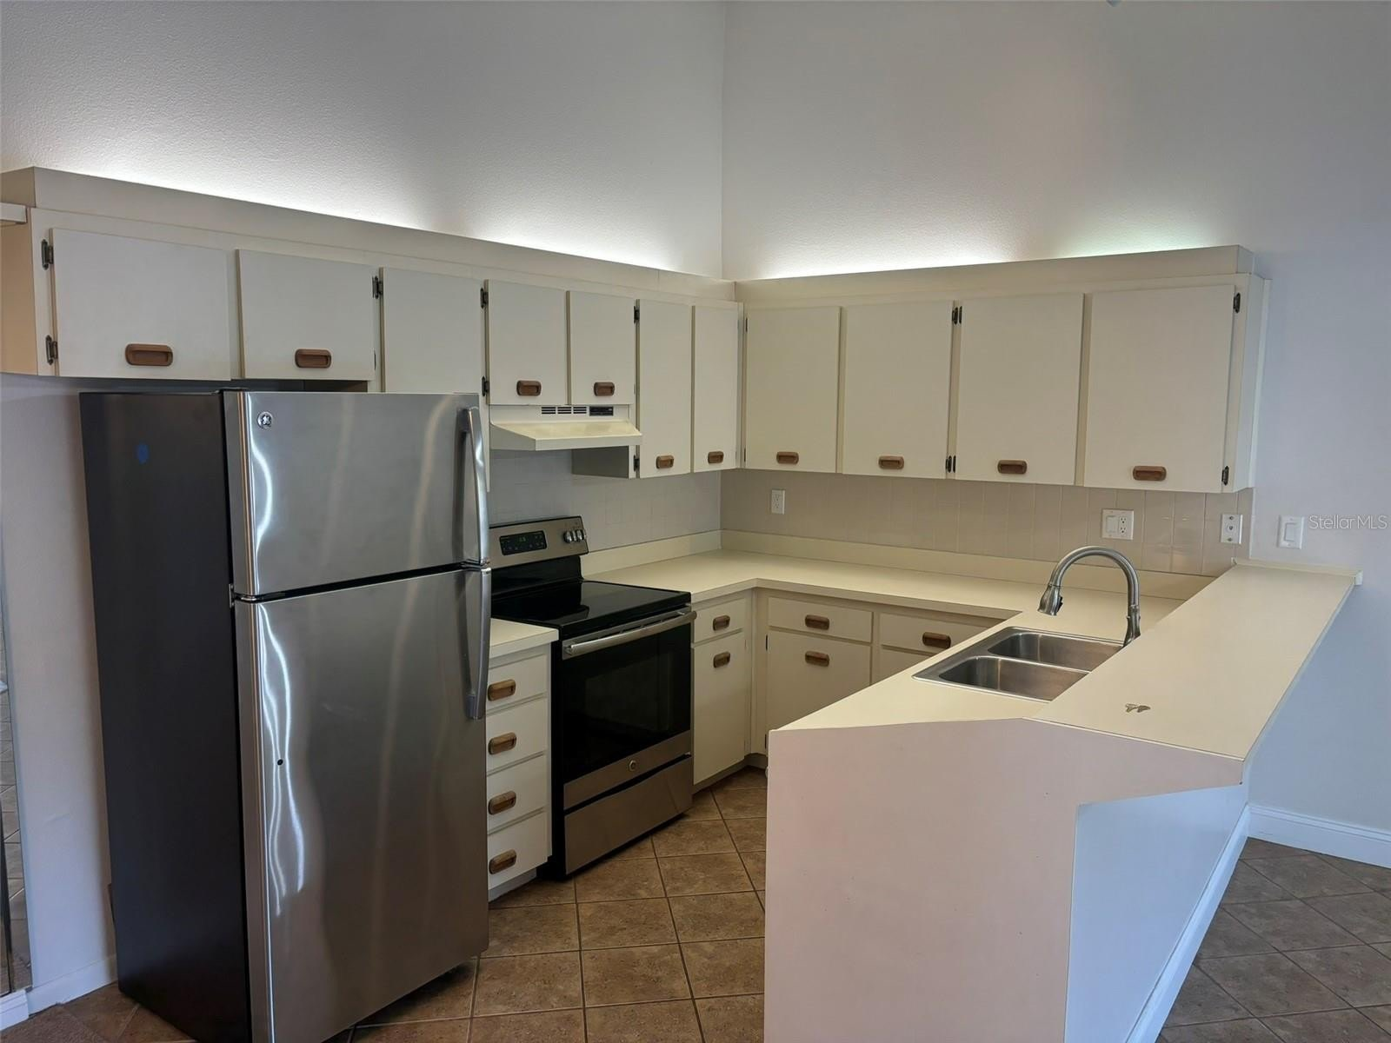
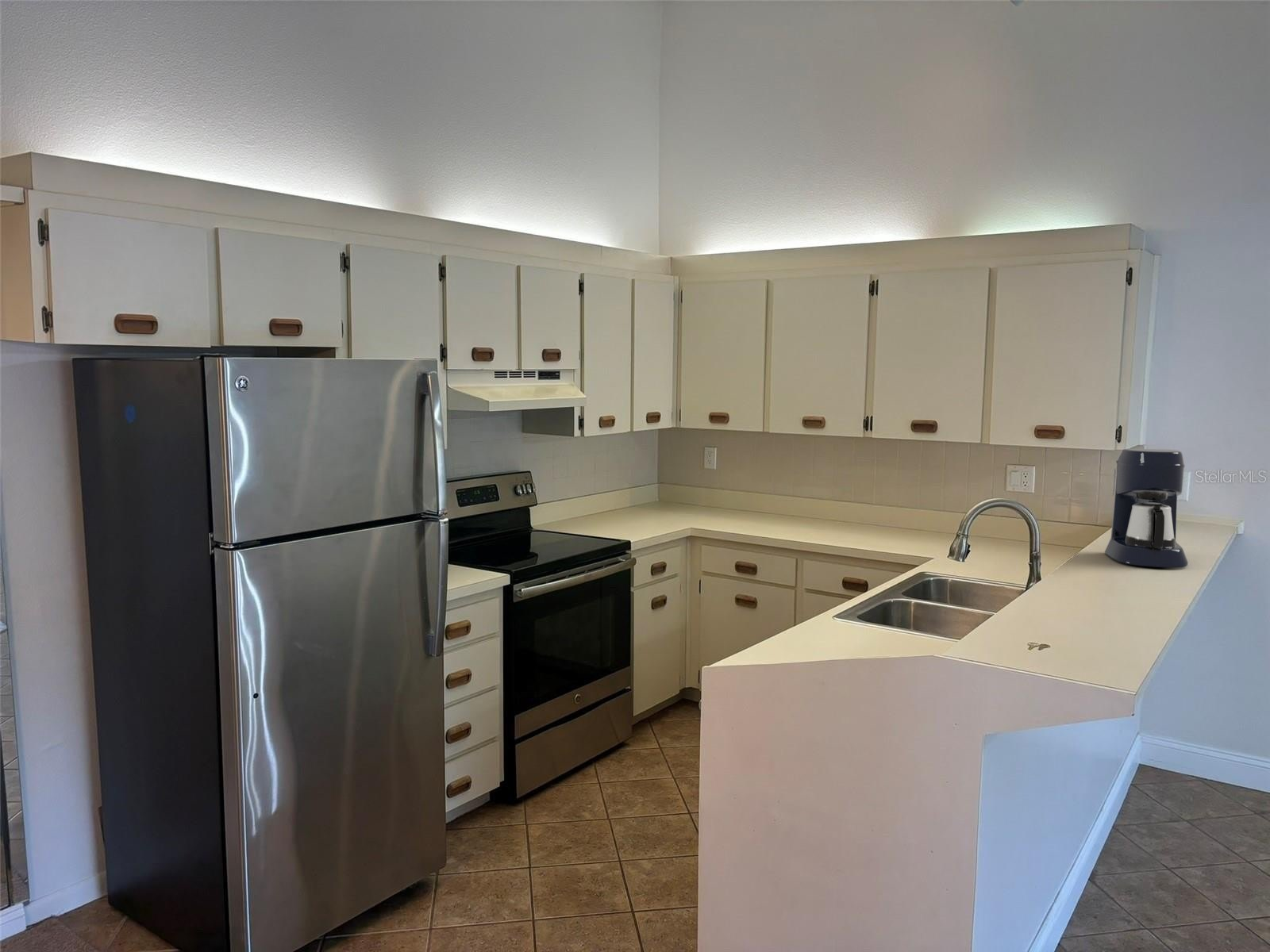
+ coffee maker [1104,448,1189,569]
